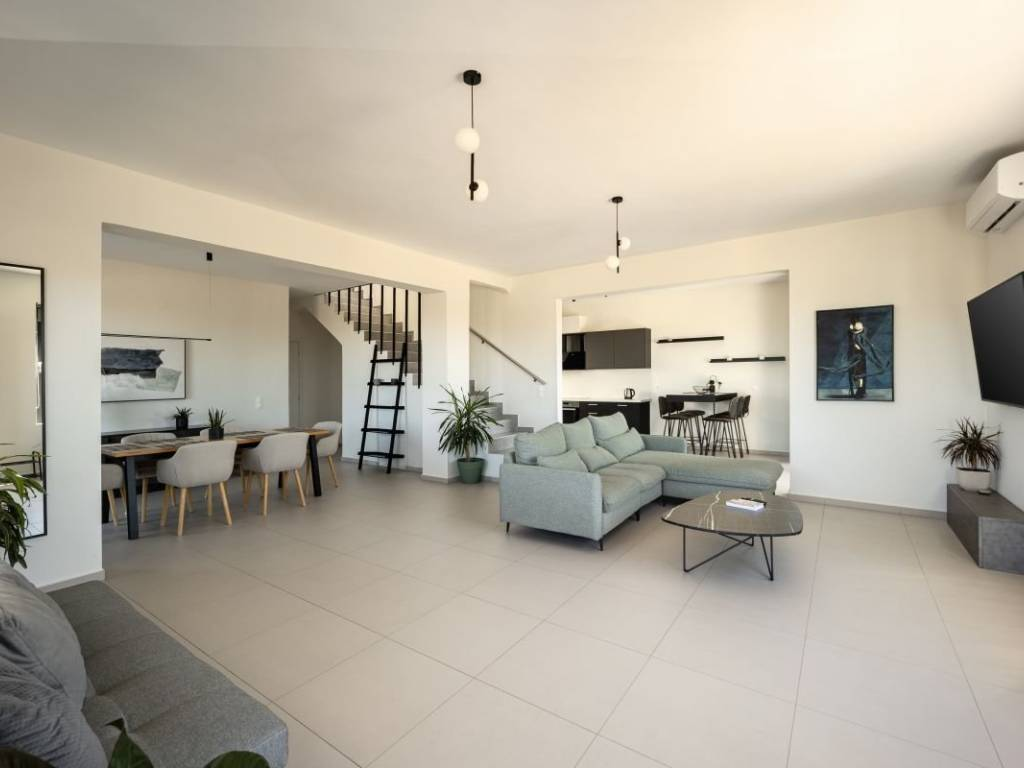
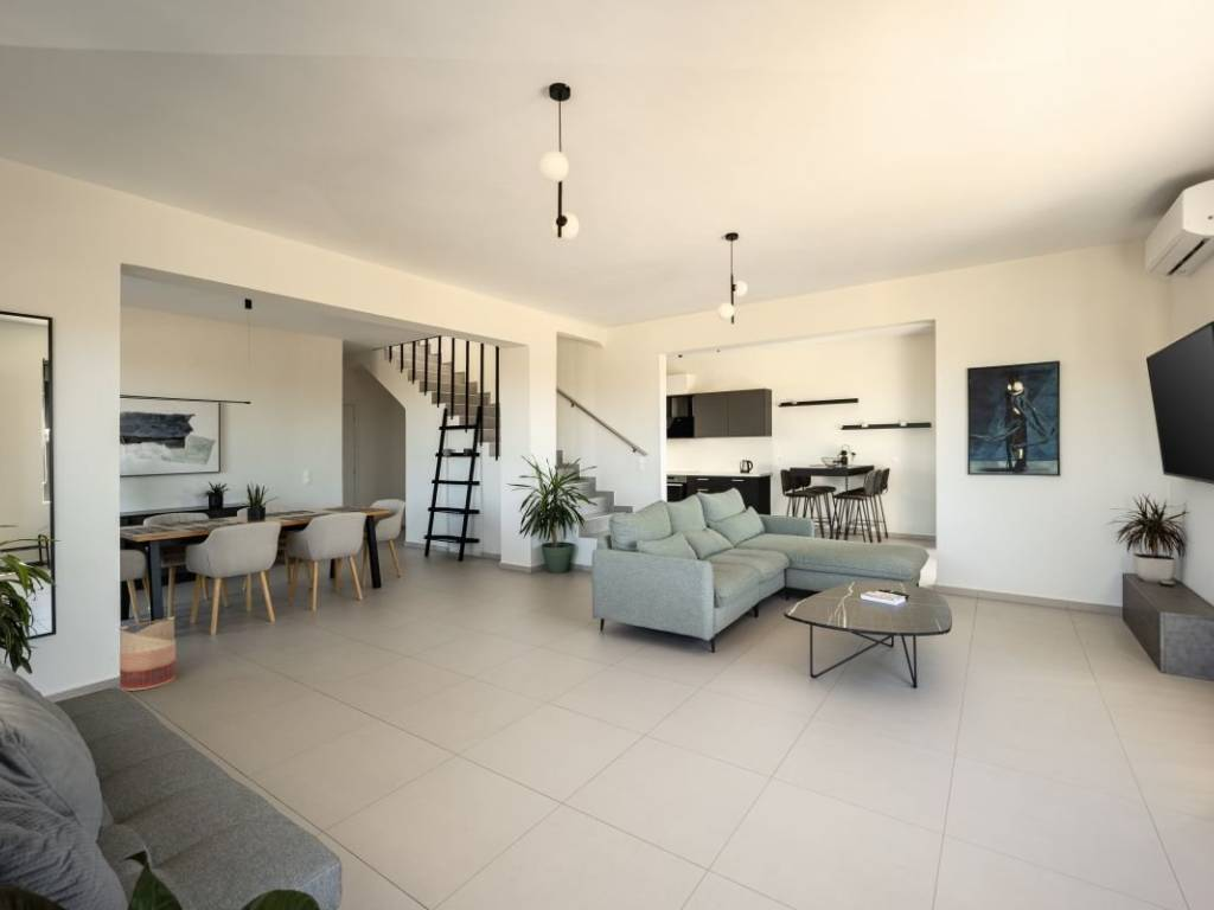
+ basket [119,616,177,692]
